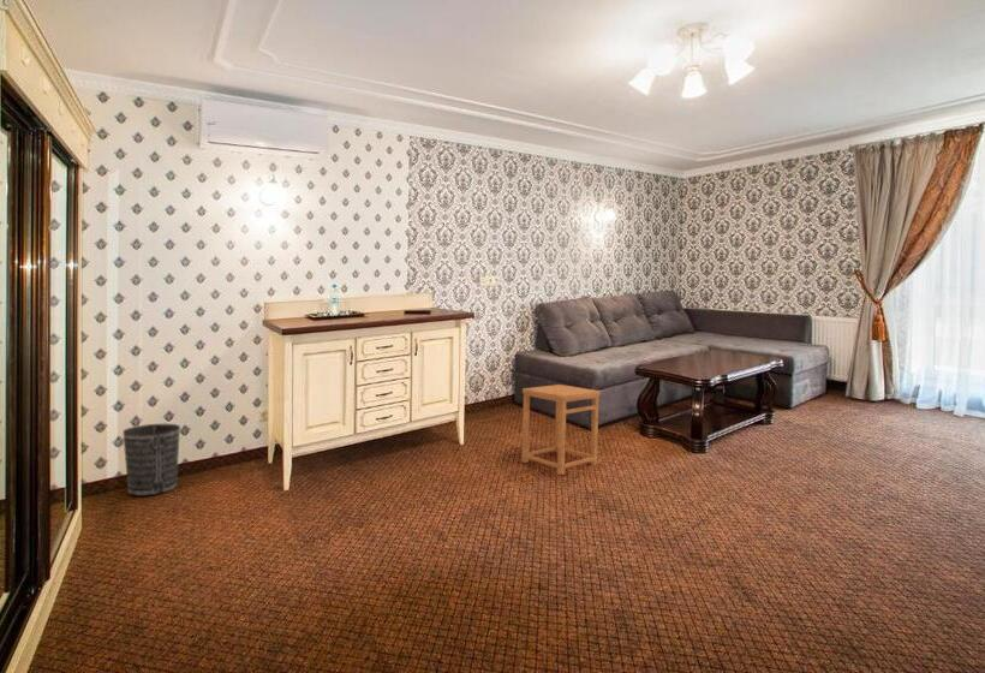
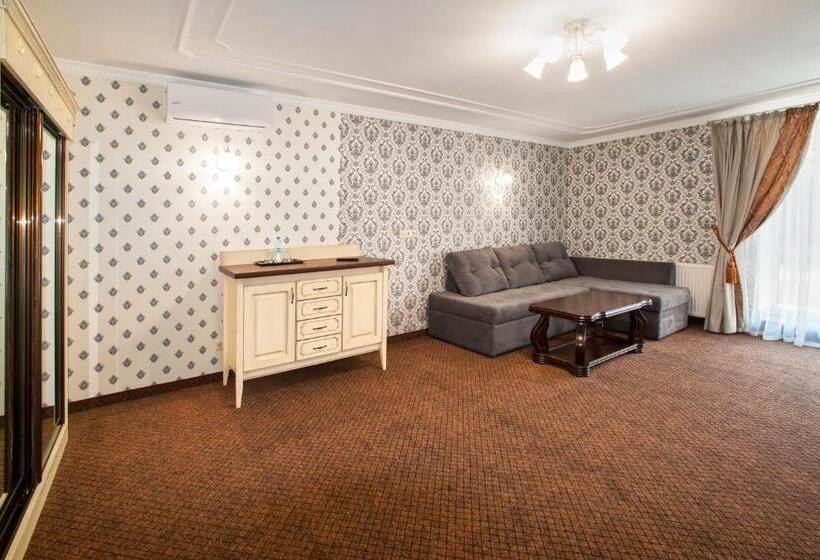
- wastebasket [121,423,181,498]
- side table [521,383,602,476]
